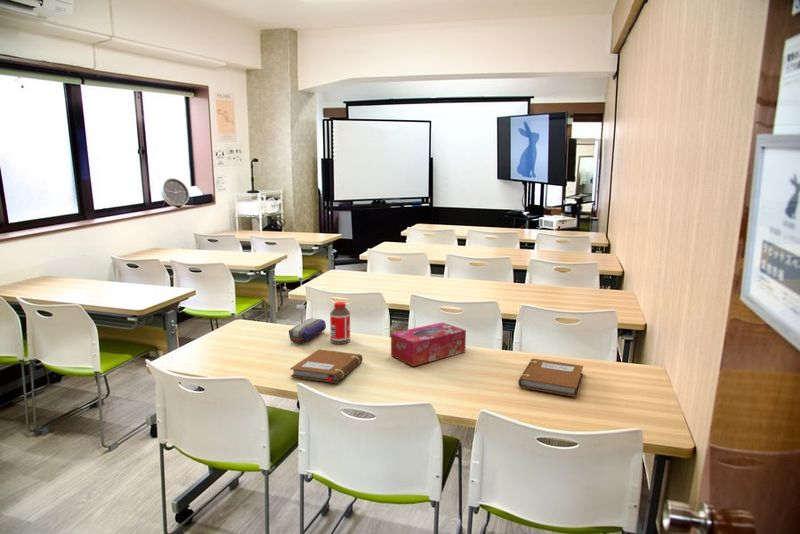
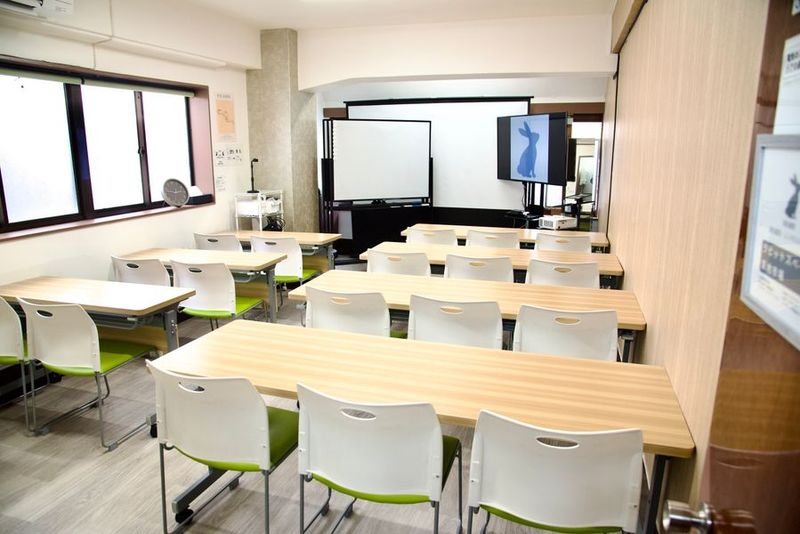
- notebook [289,348,364,384]
- pencil case [288,317,327,344]
- bottle [329,301,351,345]
- tissue box [390,321,467,367]
- notebook [517,358,584,398]
